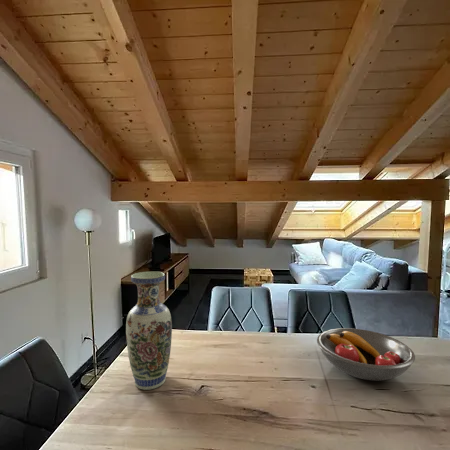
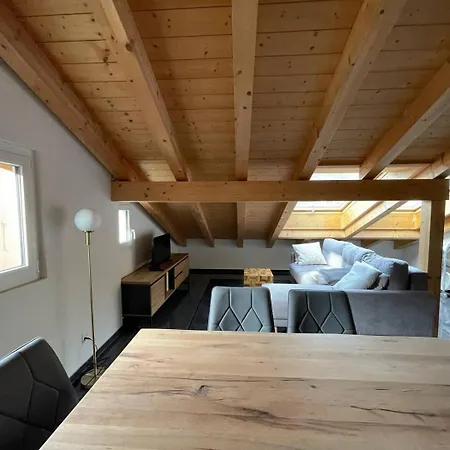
- fruit bowl [316,327,416,382]
- vase [125,271,173,391]
